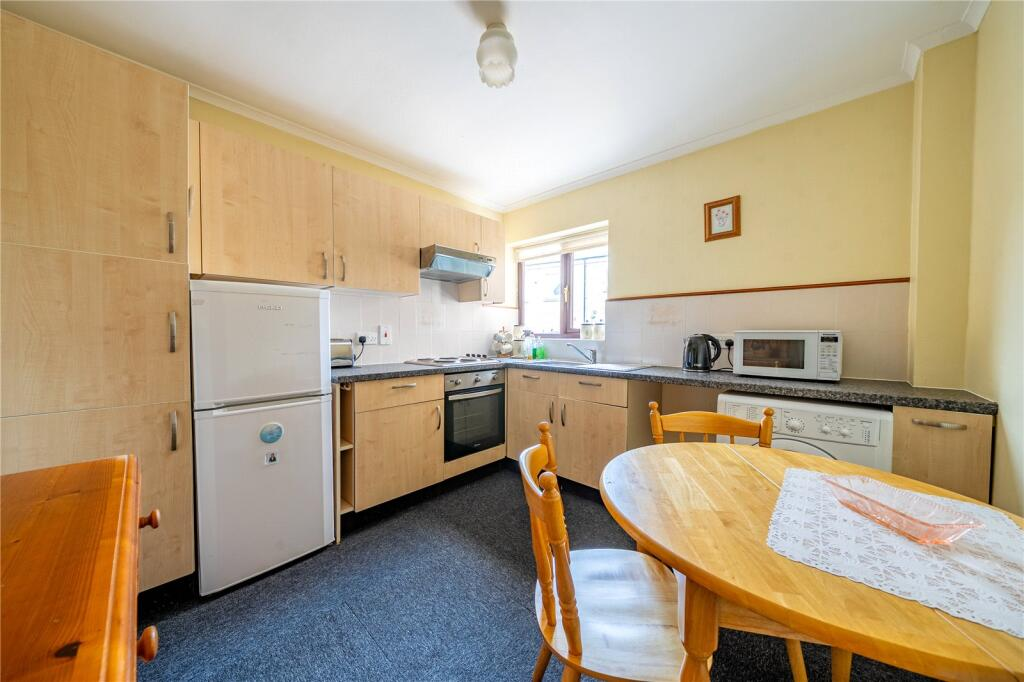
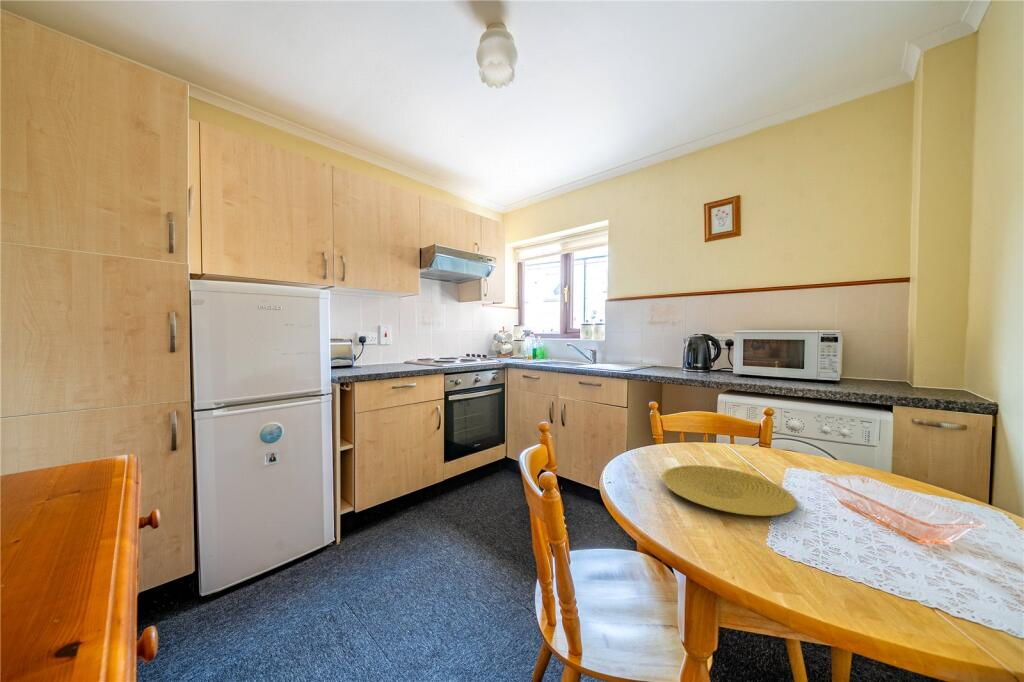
+ plate [661,464,798,517]
